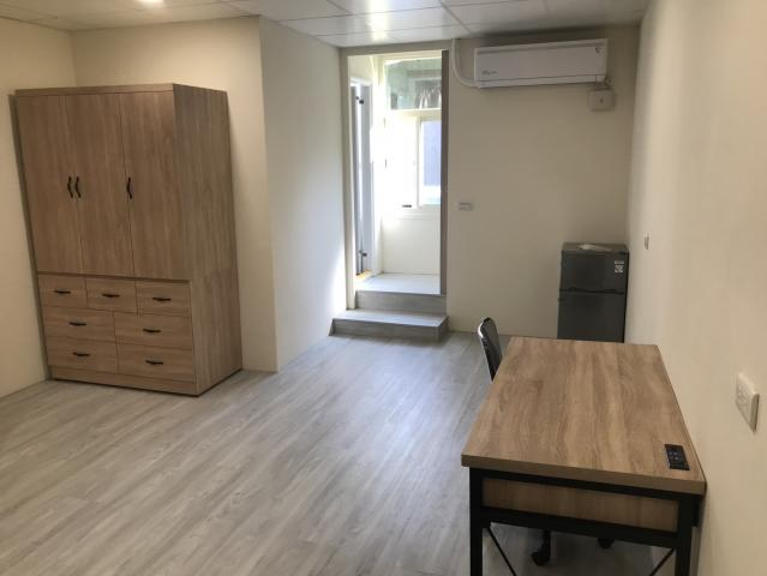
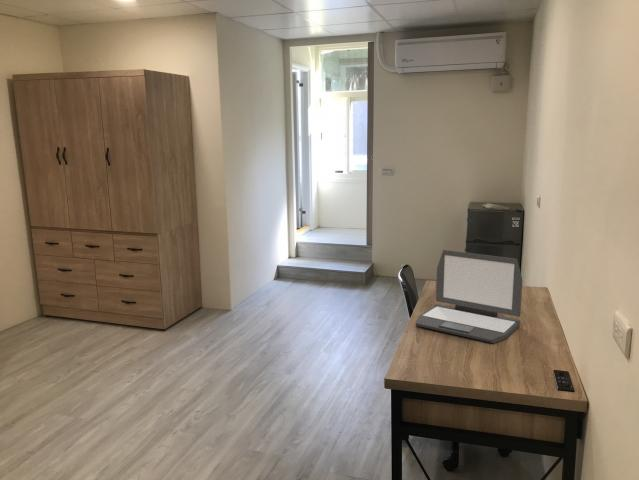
+ laptop [414,249,523,344]
